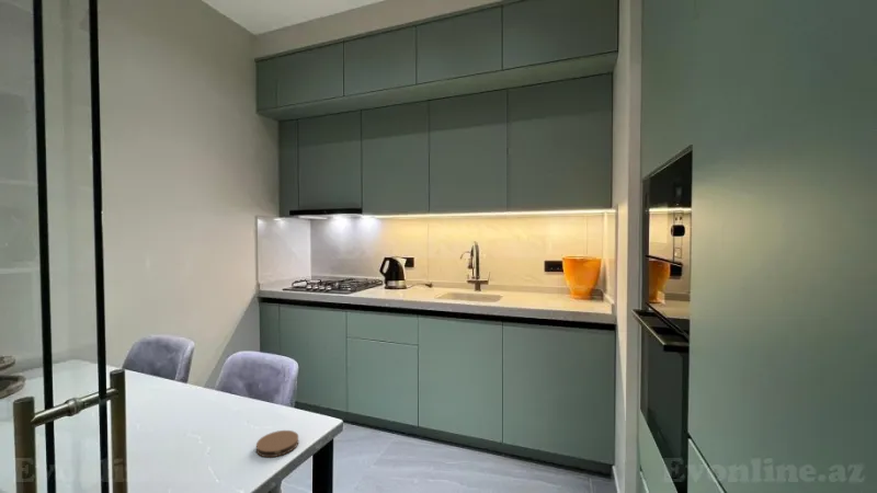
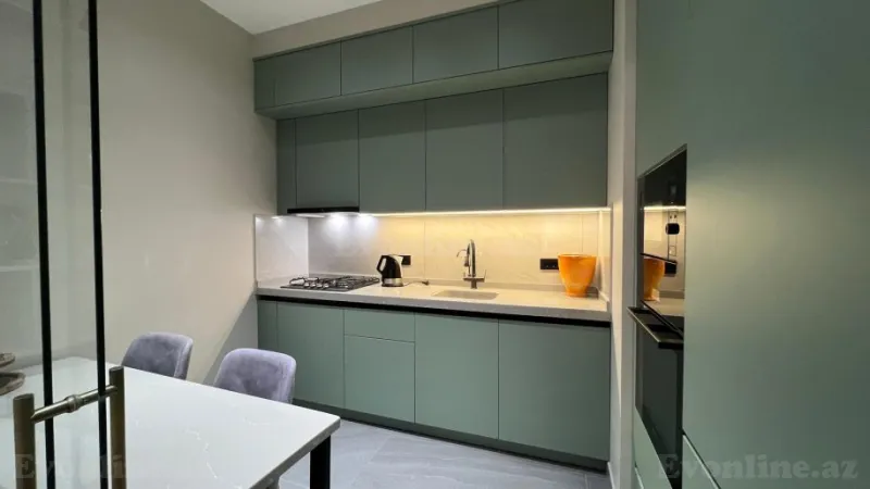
- coaster [255,429,299,458]
